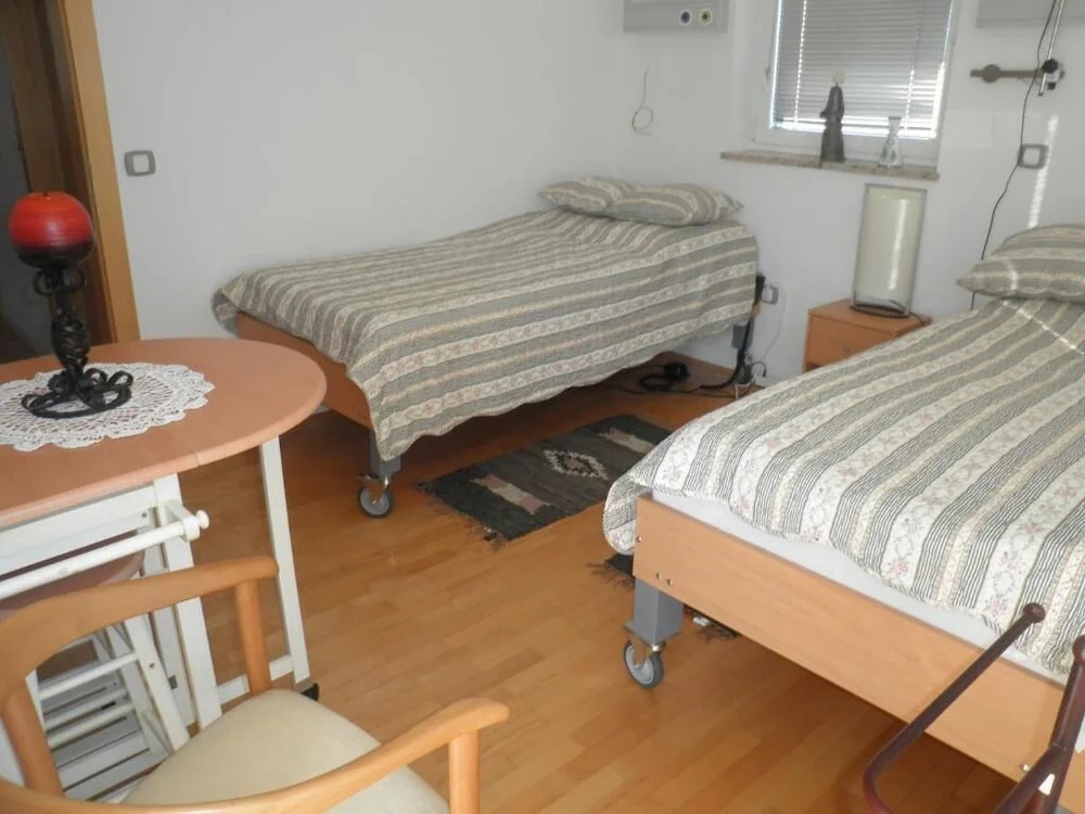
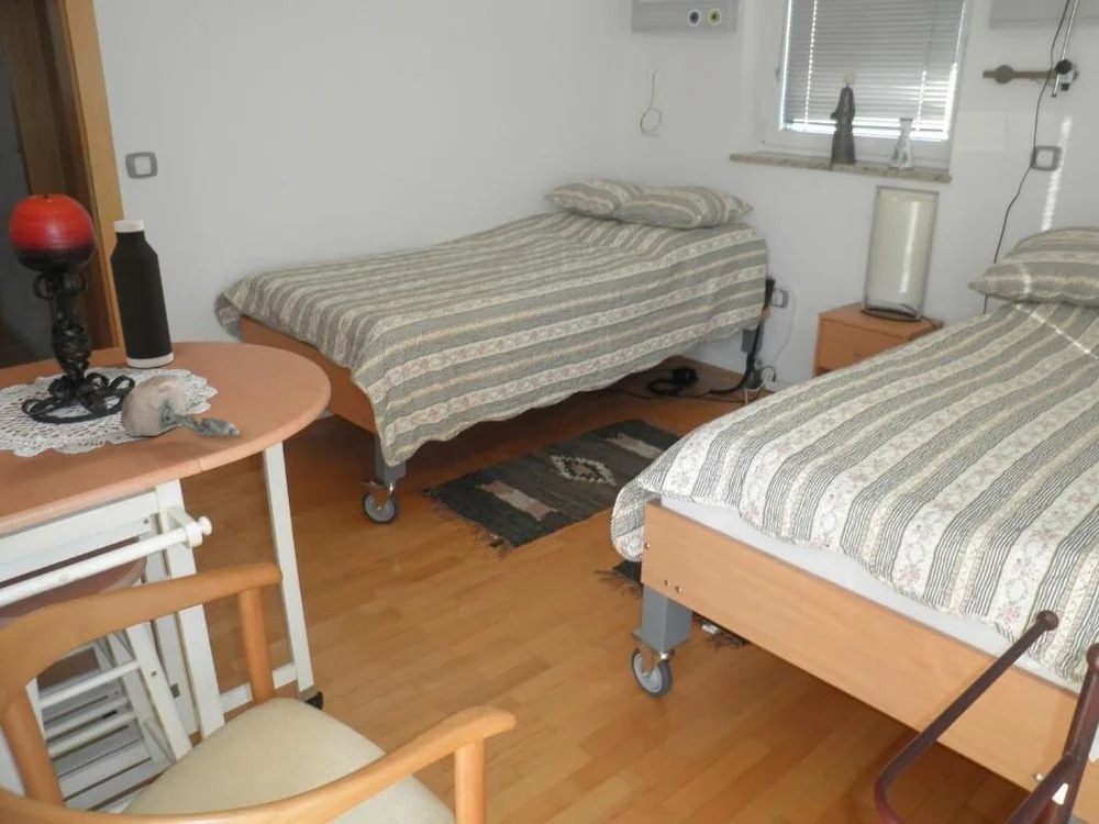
+ water bottle [109,219,175,369]
+ tissue [120,374,241,437]
